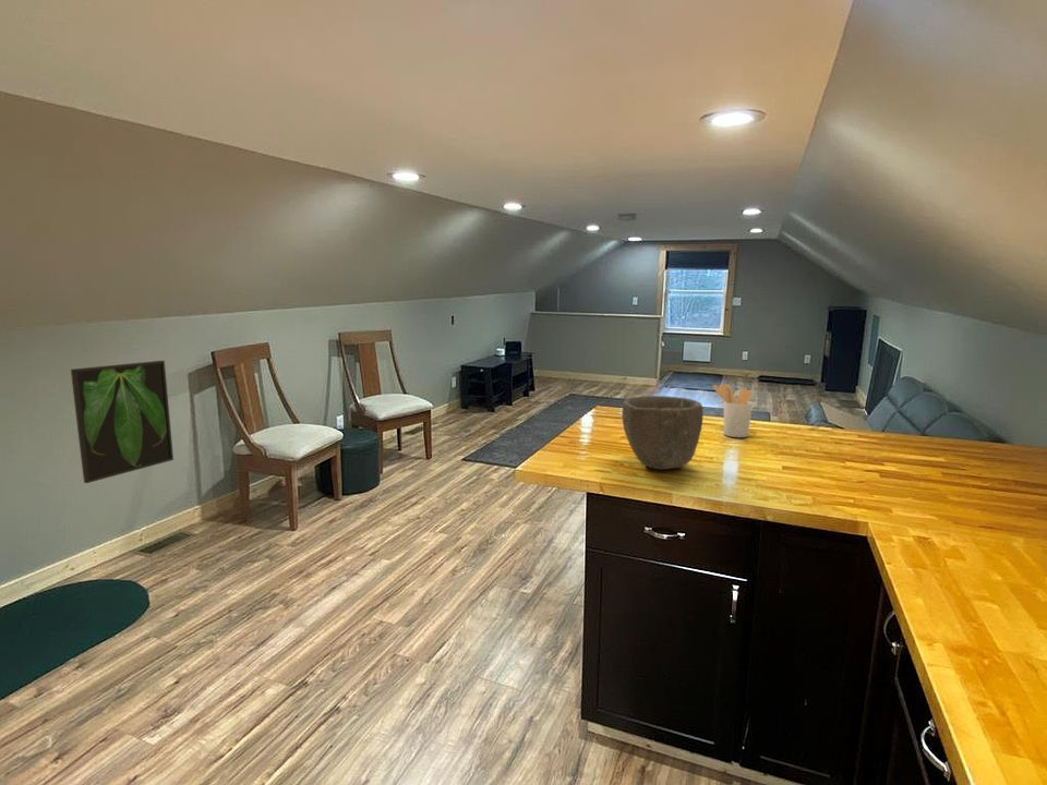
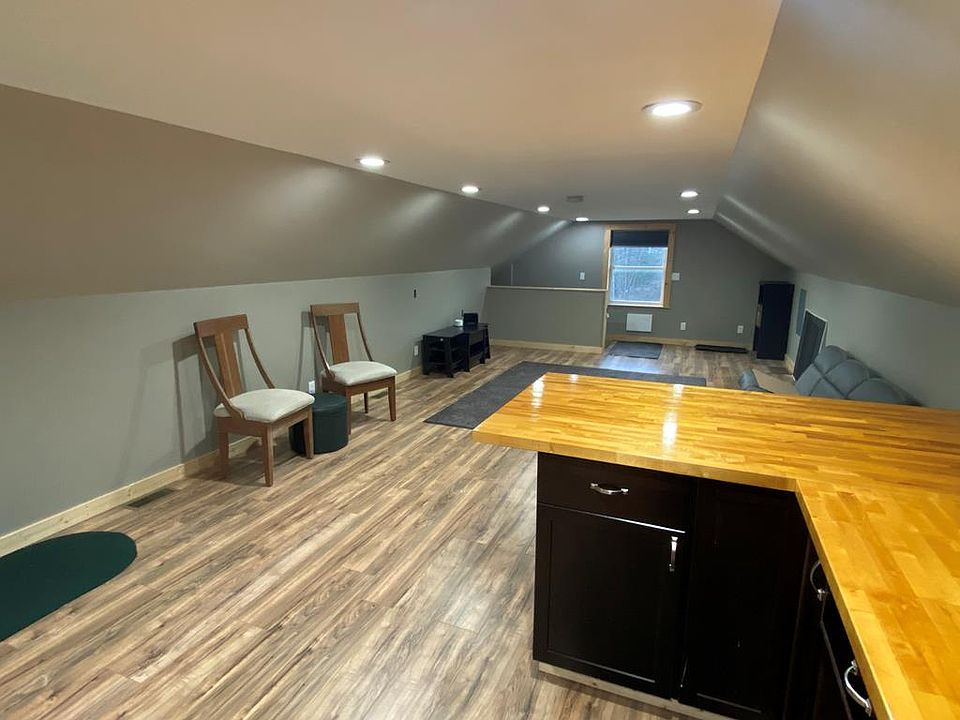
- bowl [621,395,705,470]
- utensil holder [712,384,754,438]
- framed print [70,360,174,484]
